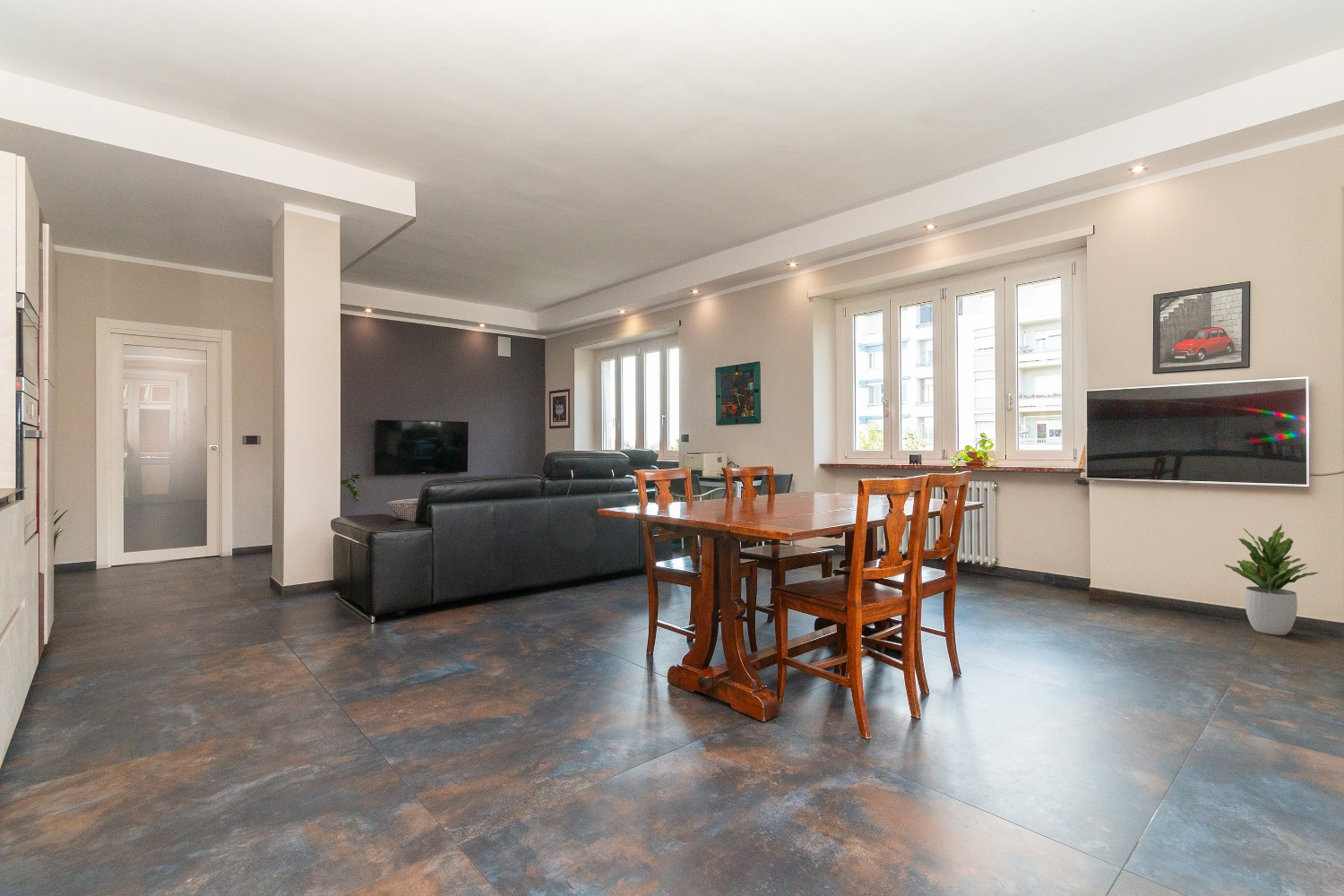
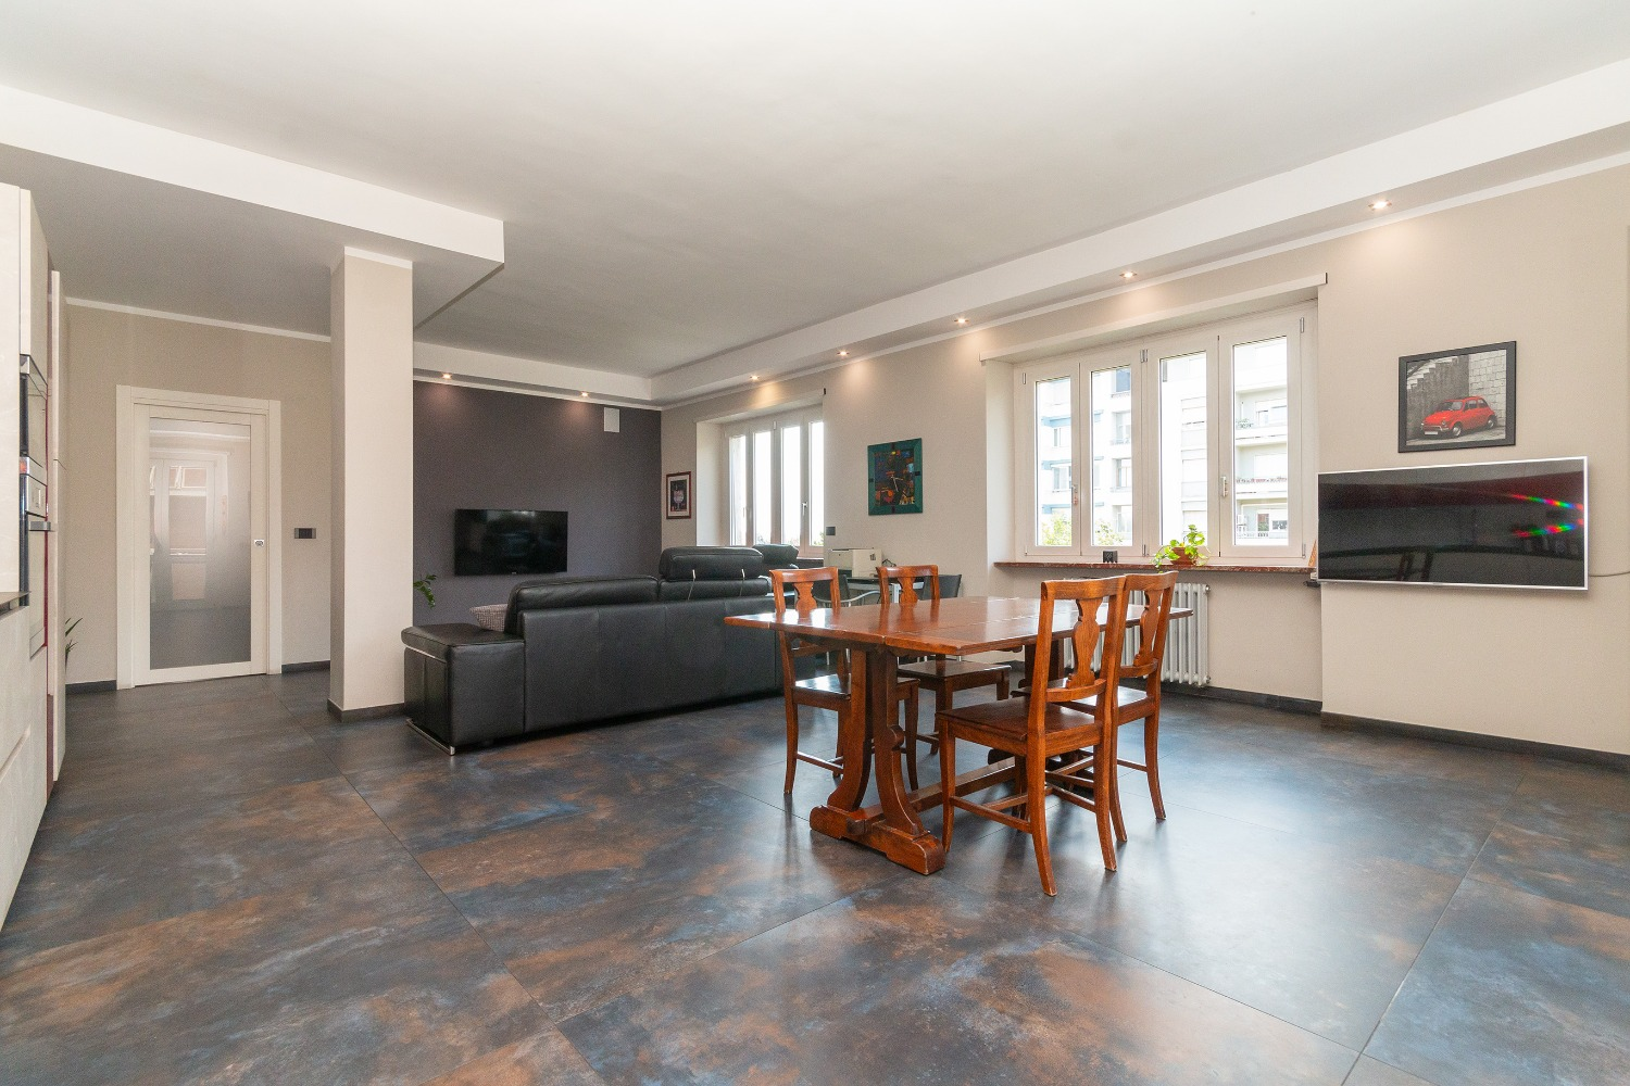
- potted plant [1224,523,1320,636]
